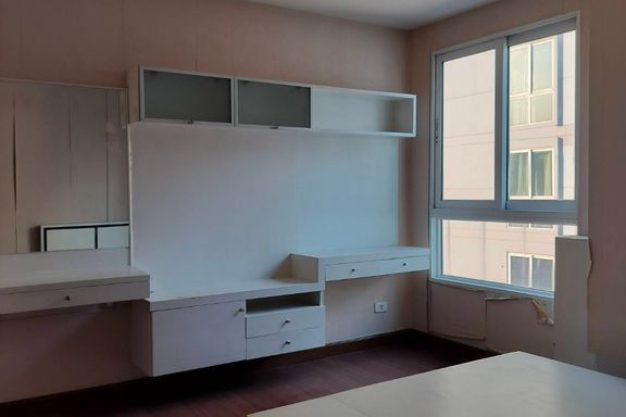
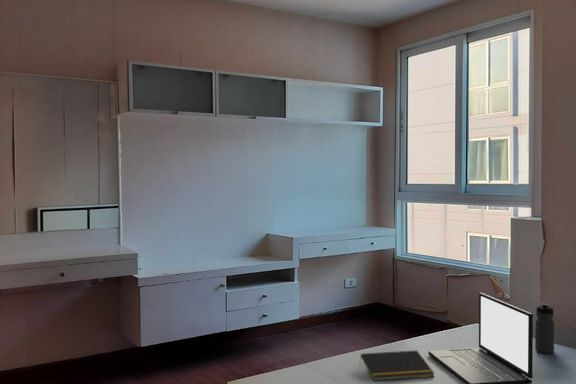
+ notepad [358,349,436,382]
+ laptop [427,292,534,384]
+ water bottle [534,303,555,355]
